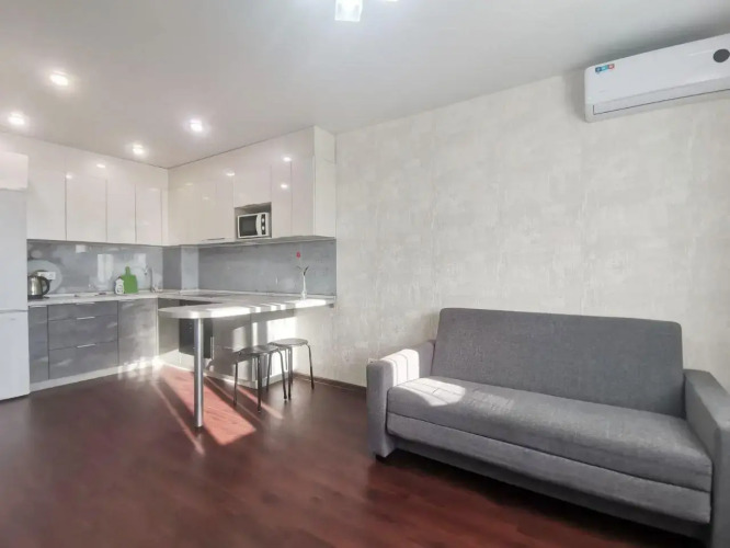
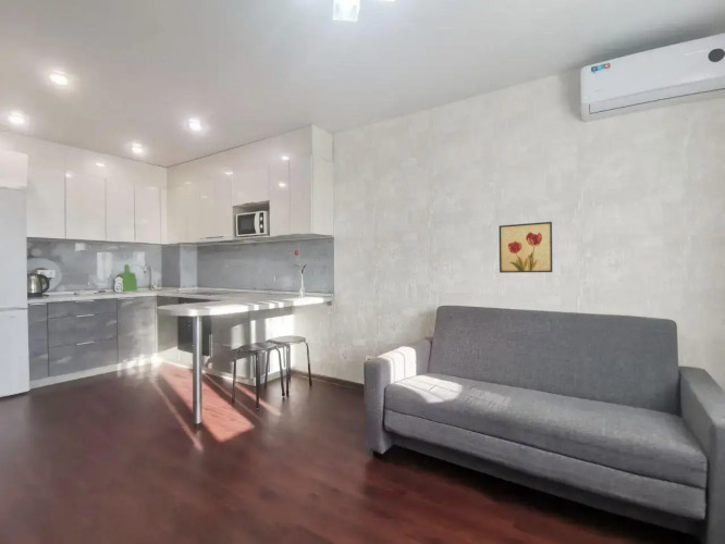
+ wall art [497,221,553,274]
